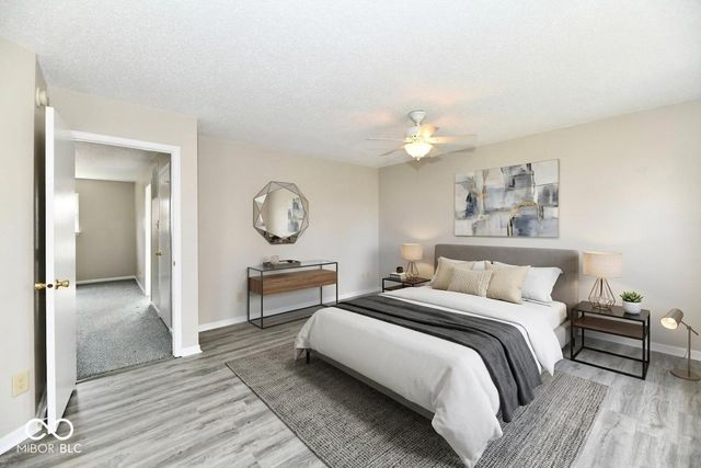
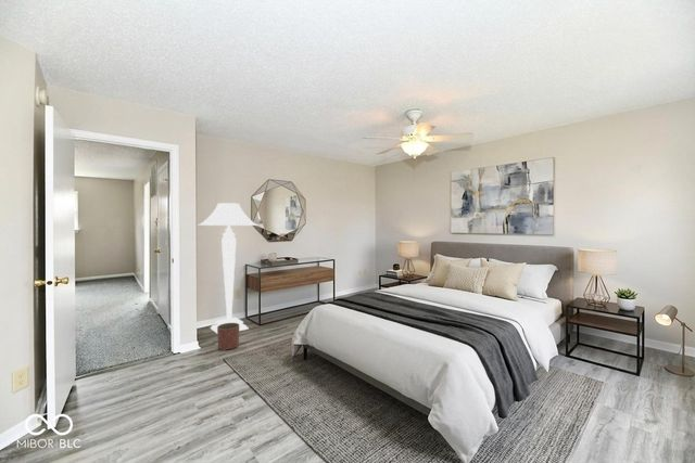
+ floor lamp [197,202,258,334]
+ planter [216,323,240,351]
